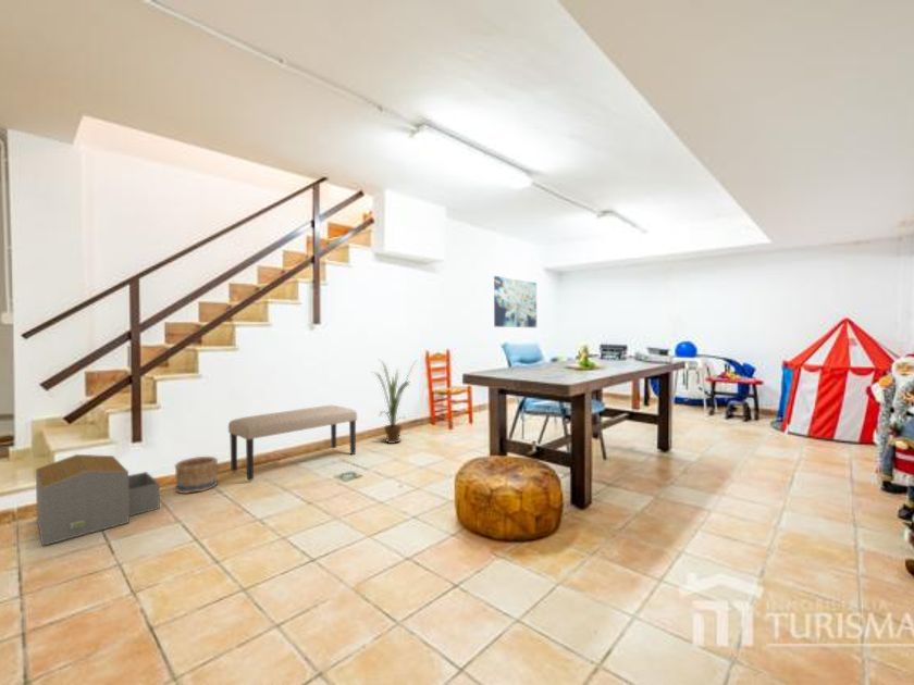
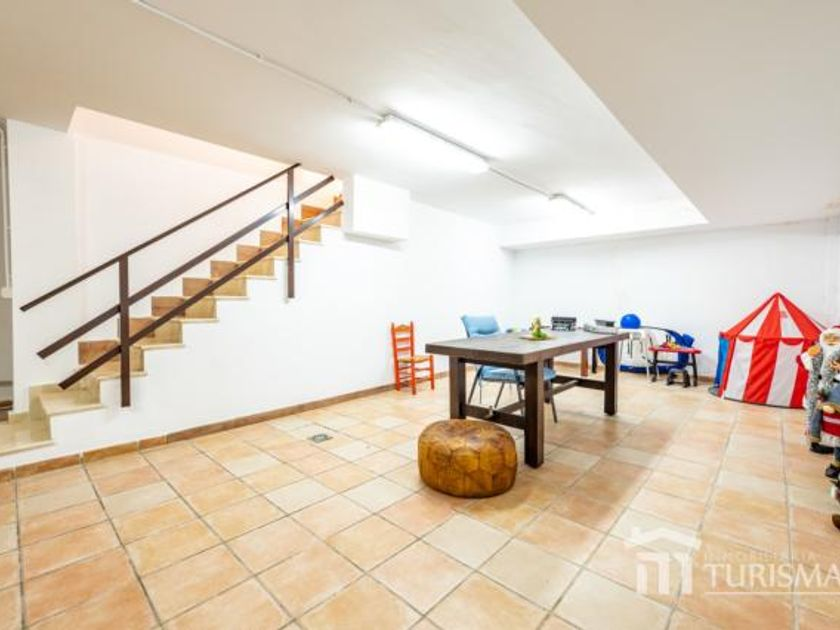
- architectural model [35,453,161,547]
- wall art [493,275,538,328]
- bench [227,404,358,482]
- basket [174,456,219,495]
- house plant [371,358,418,445]
